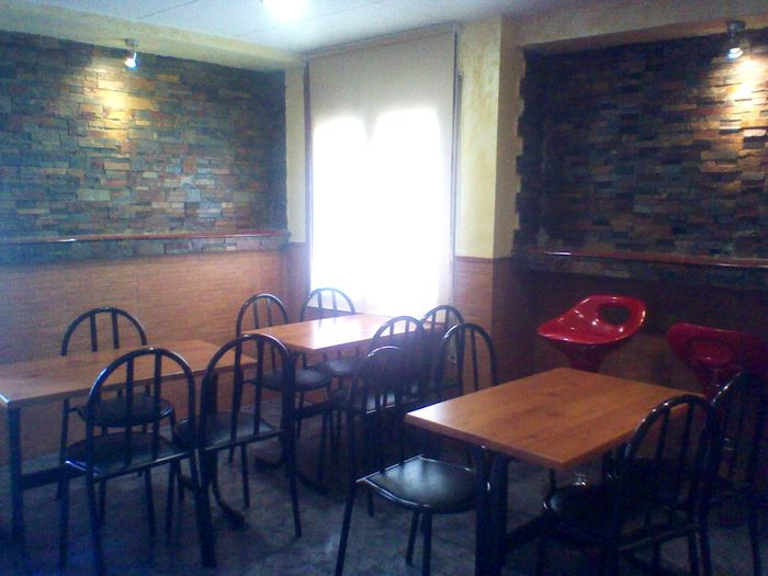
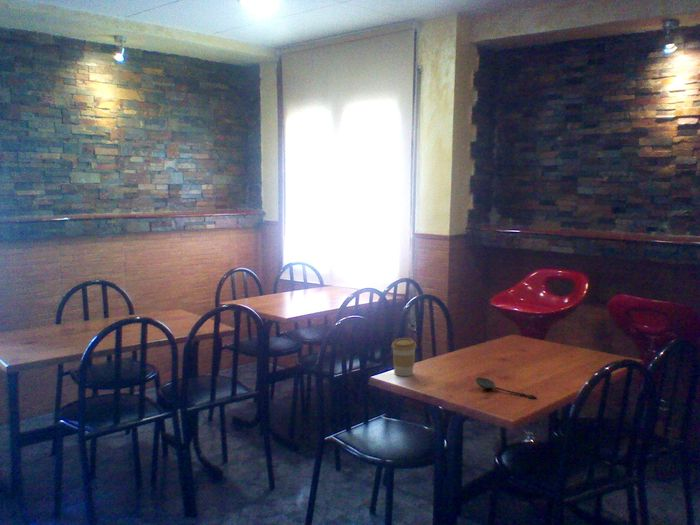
+ spoon [474,376,538,399]
+ coffee cup [391,337,417,377]
